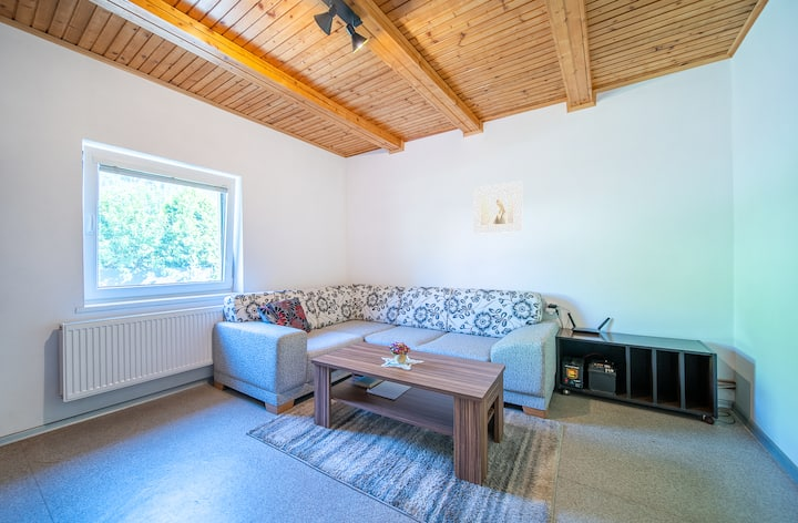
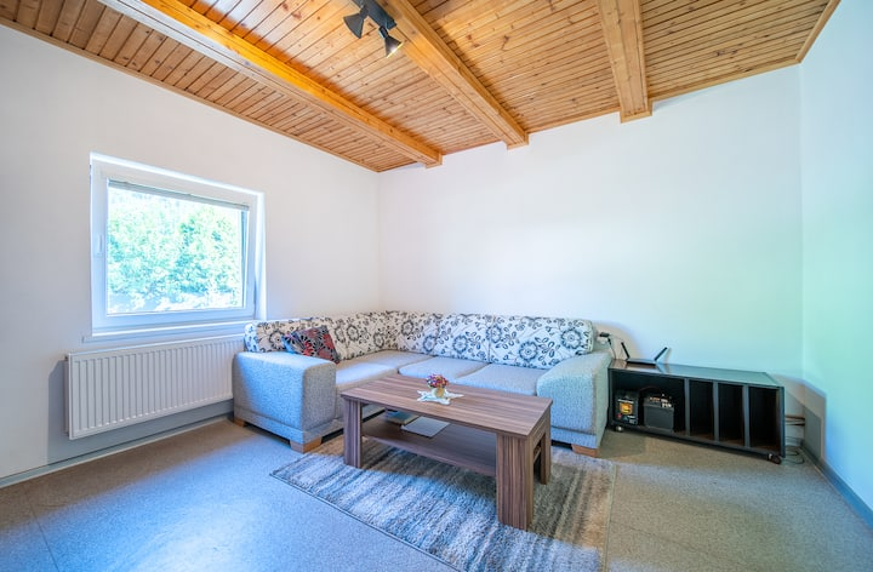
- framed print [472,181,523,235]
